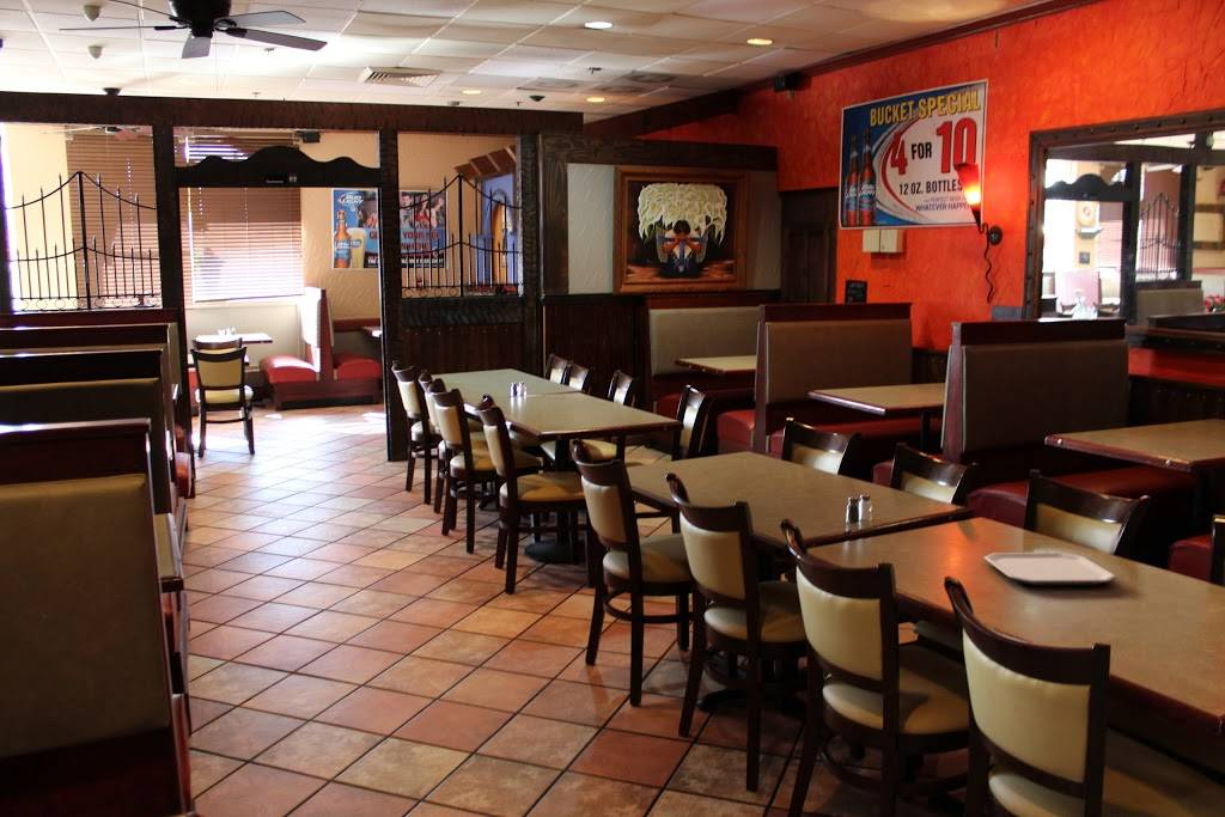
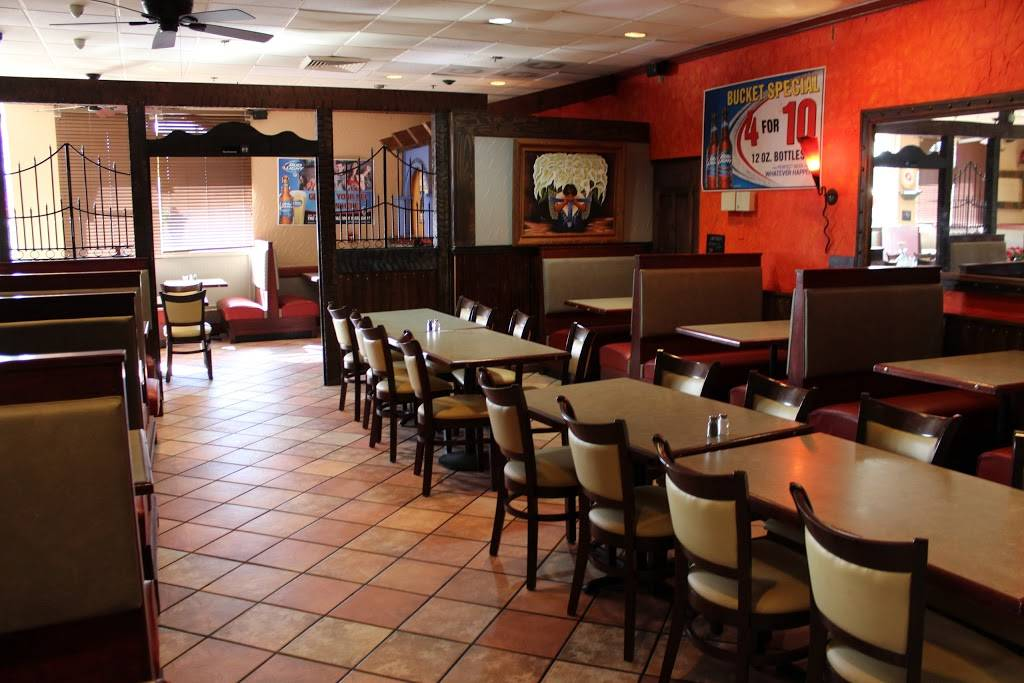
- plate [982,551,1117,586]
